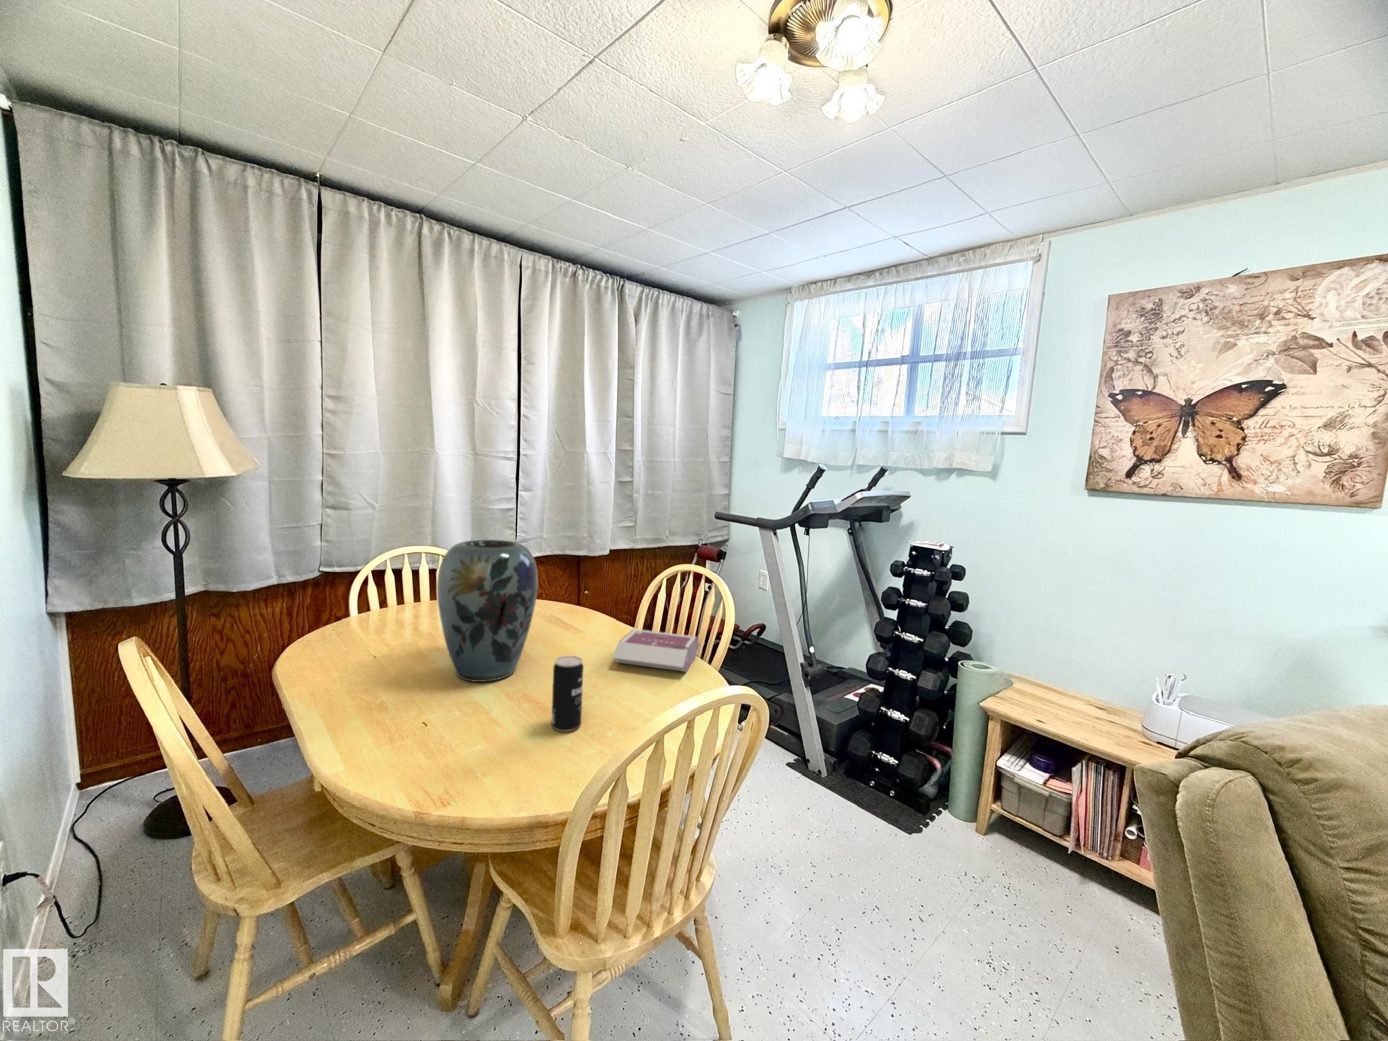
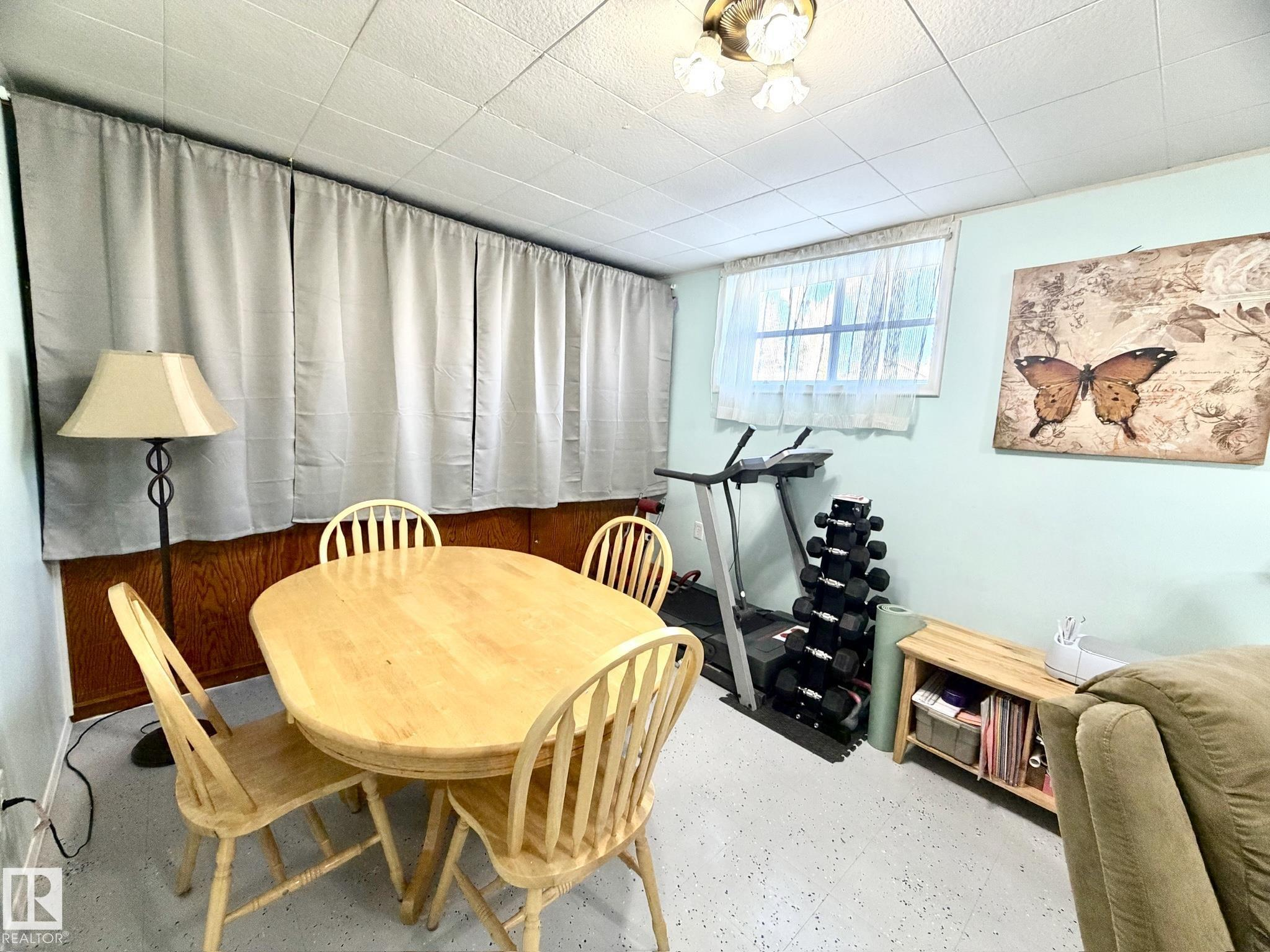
- beverage can [551,655,585,732]
- book [611,629,701,672]
- vase [436,539,539,682]
